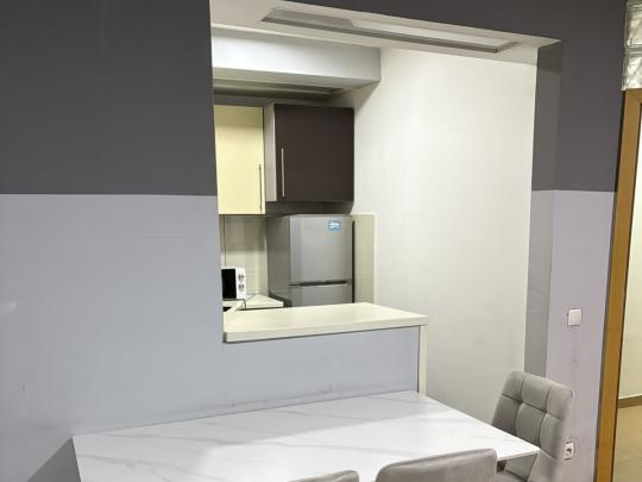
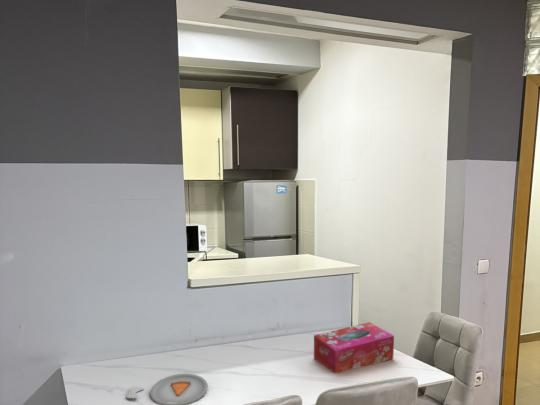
+ tissue box [313,321,395,374]
+ dinner plate [126,373,209,405]
